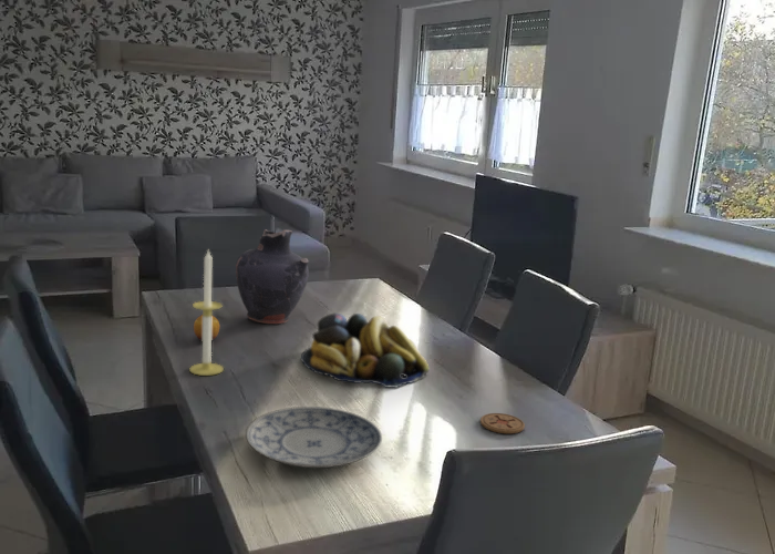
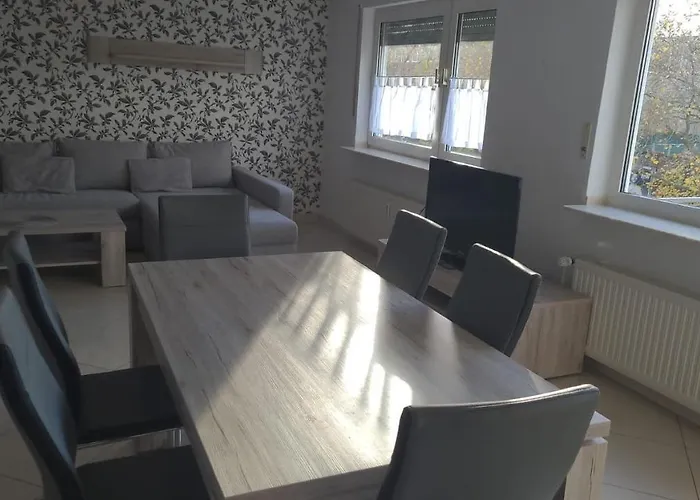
- candle [188,249,225,377]
- fruit bowl [300,312,430,389]
- vase [235,228,310,325]
- fruit [193,314,220,342]
- coaster [479,412,526,434]
- plate [245,406,383,469]
